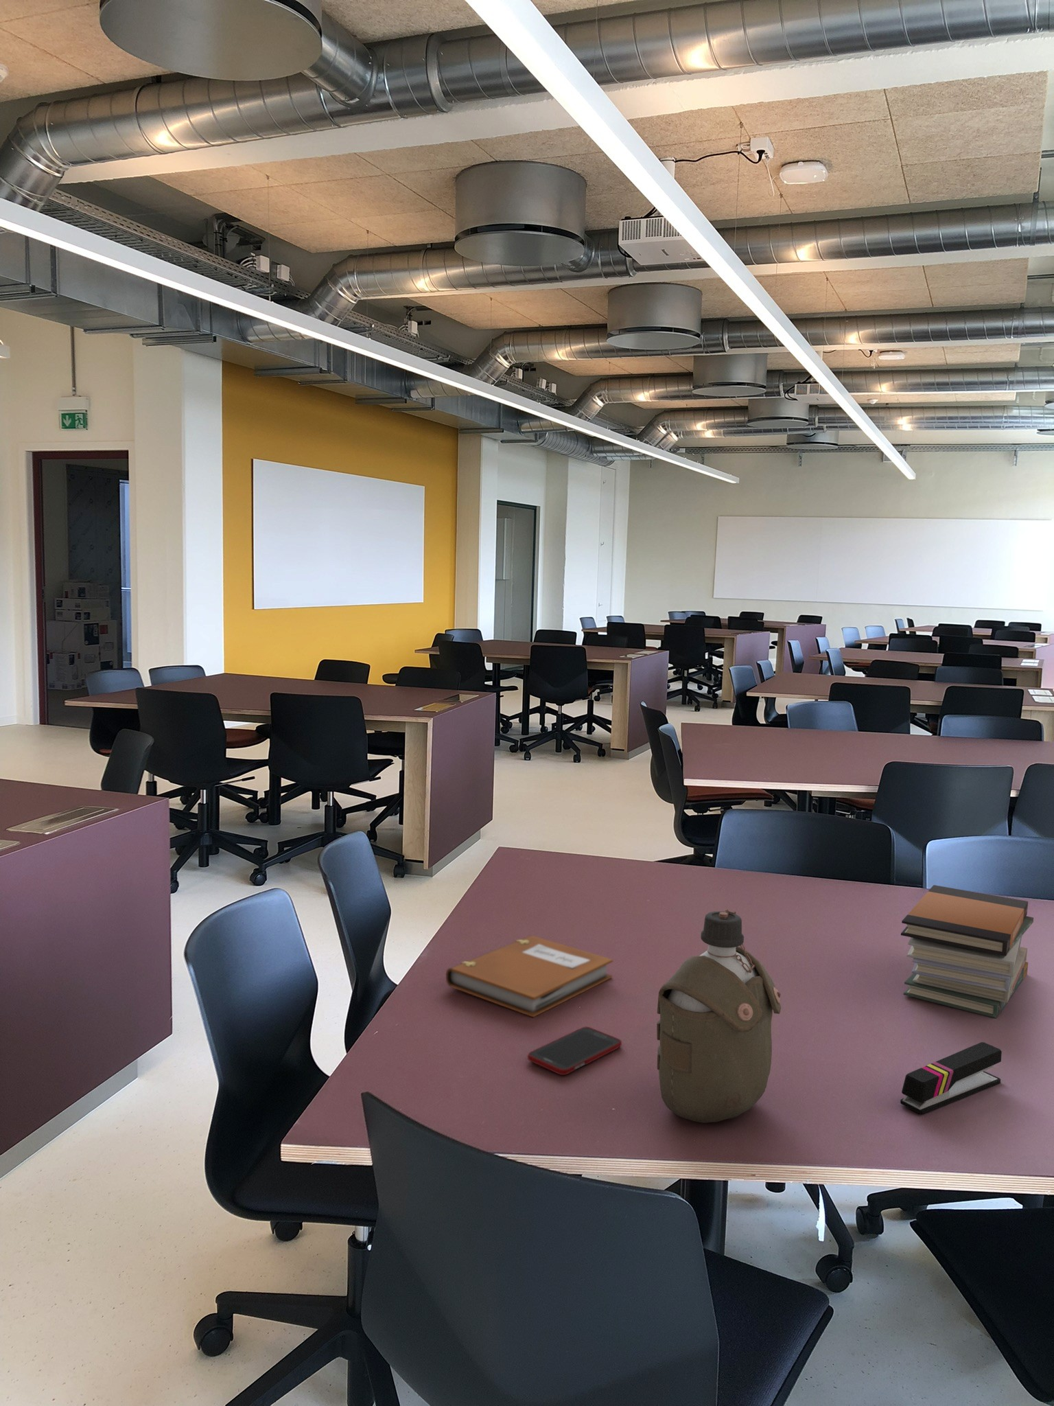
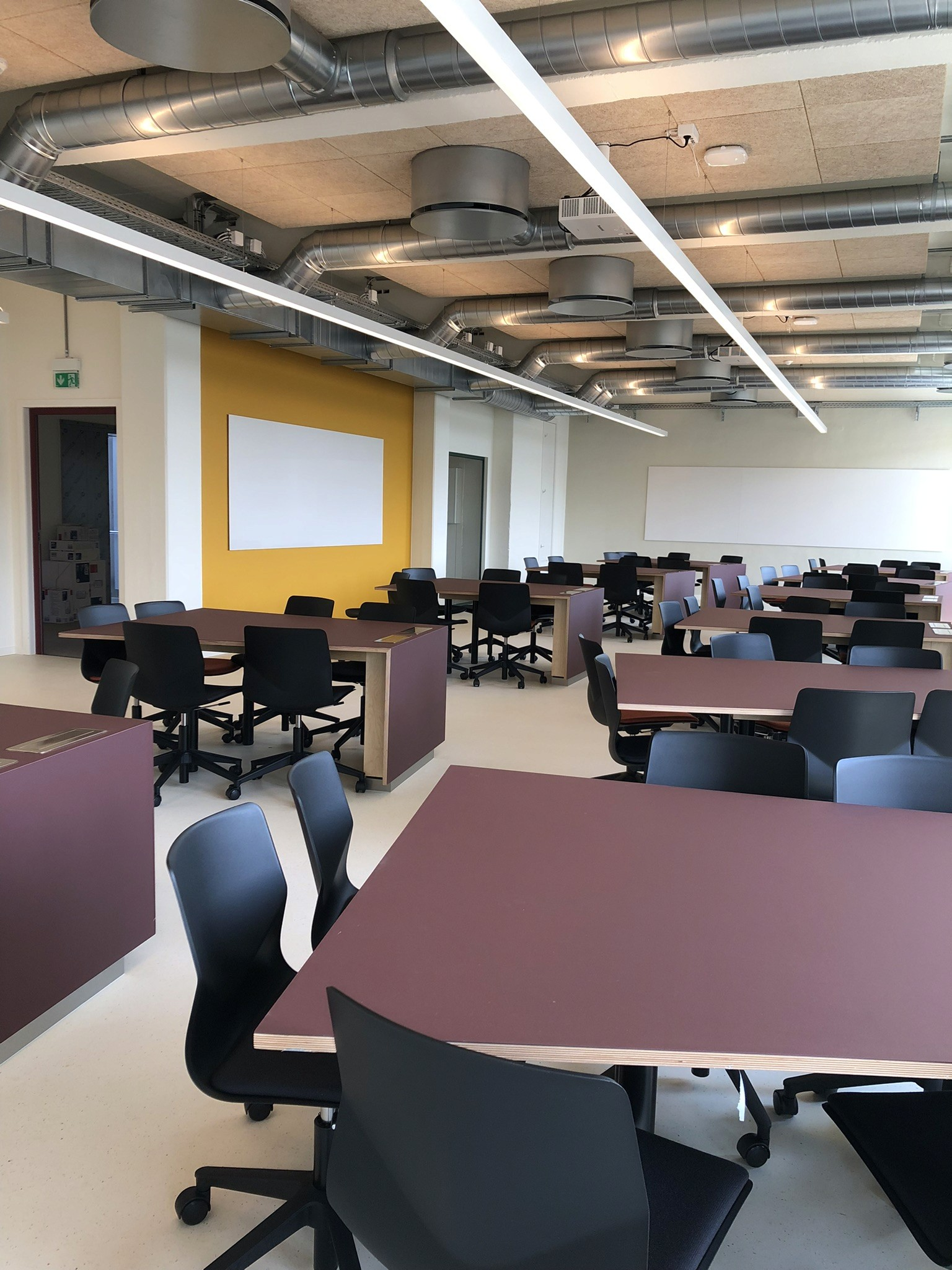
- book stack [900,885,1034,1019]
- notebook [445,935,613,1019]
- cell phone [527,1025,622,1076]
- water bottle [657,909,782,1124]
- stapler [900,1042,1003,1115]
